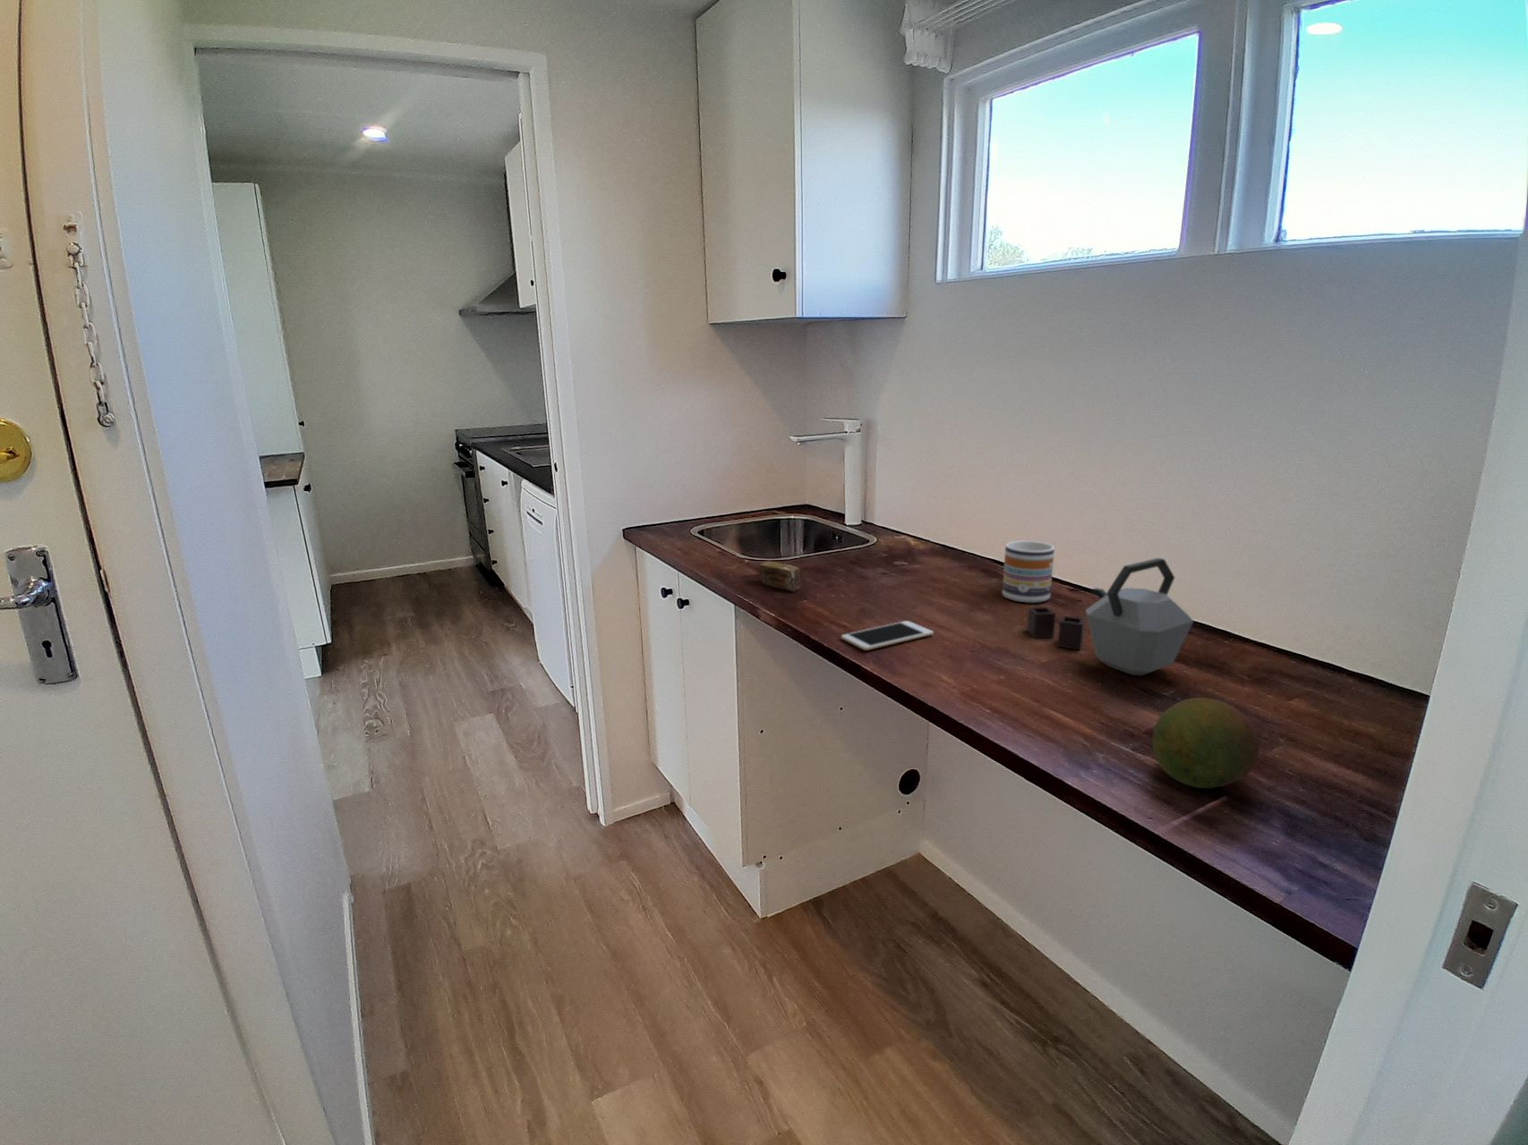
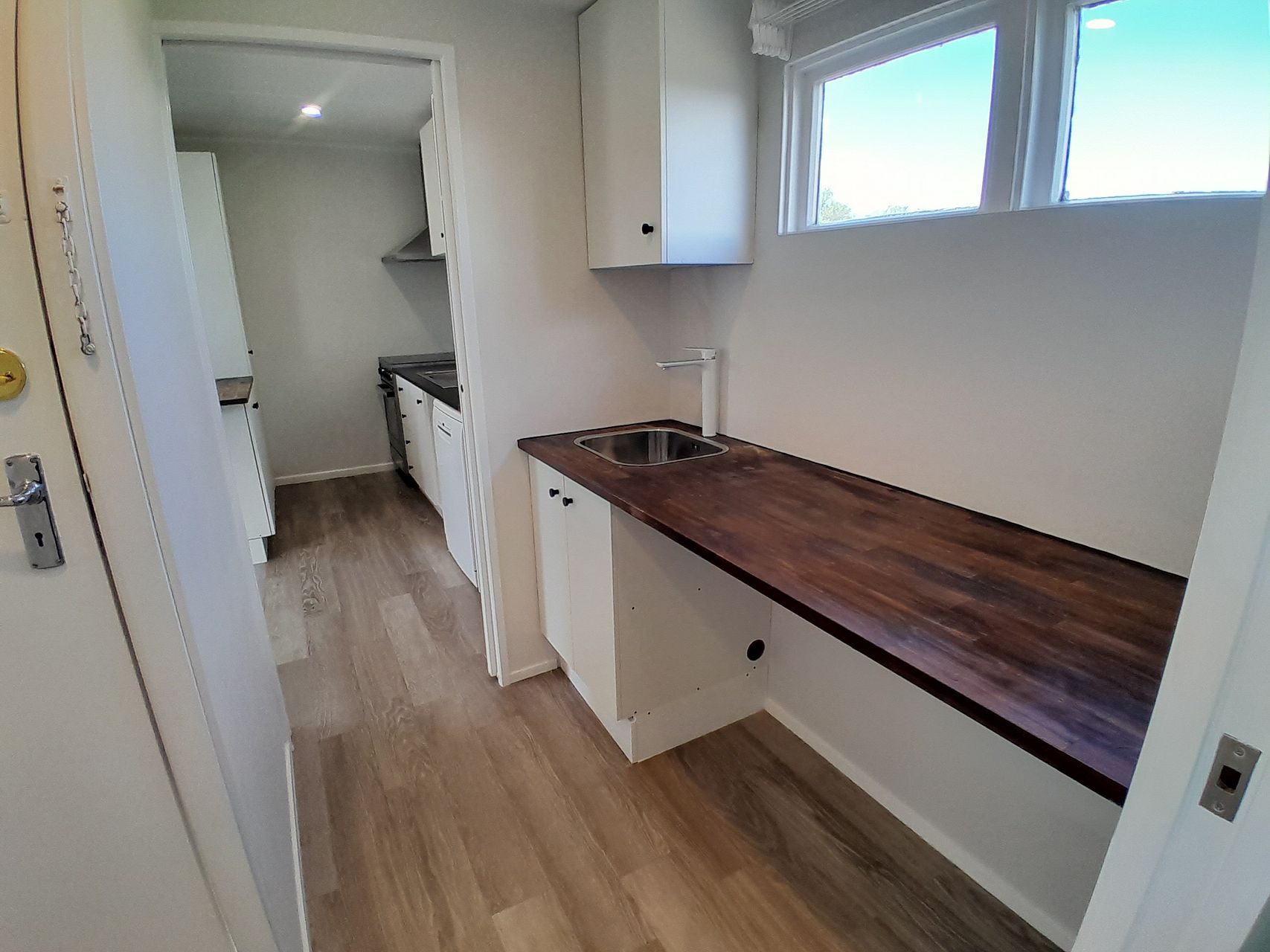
- fruit [1151,696,1261,789]
- soap bar [758,560,803,592]
- kettle [1026,557,1195,676]
- mug [1002,540,1055,603]
- cell phone [841,619,935,651]
